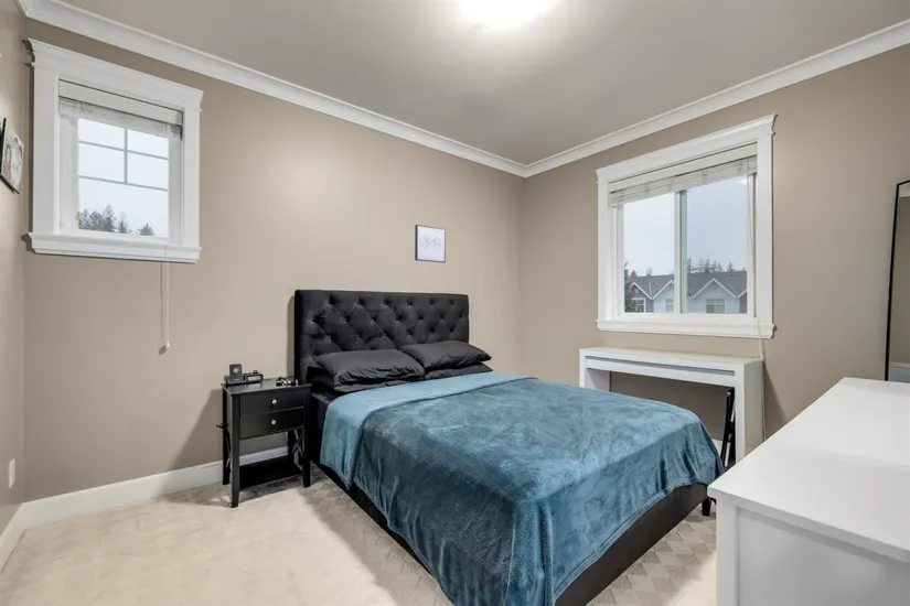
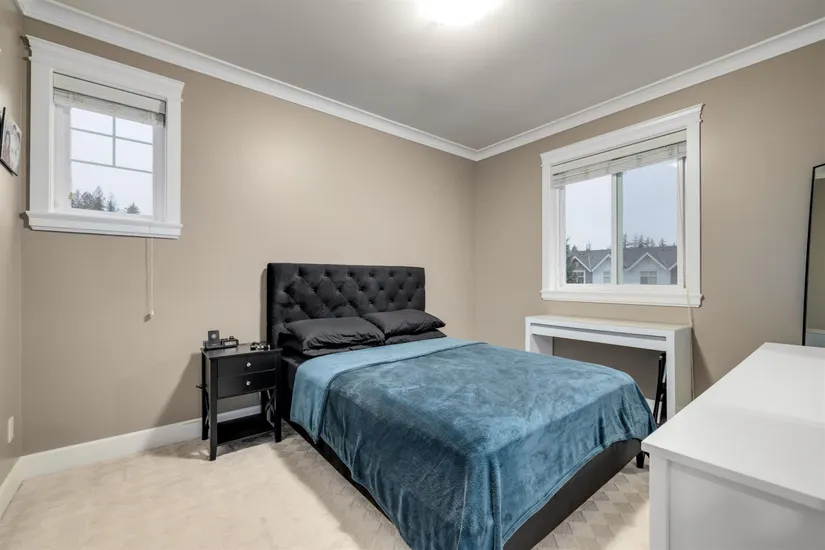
- wall art [414,224,447,263]
